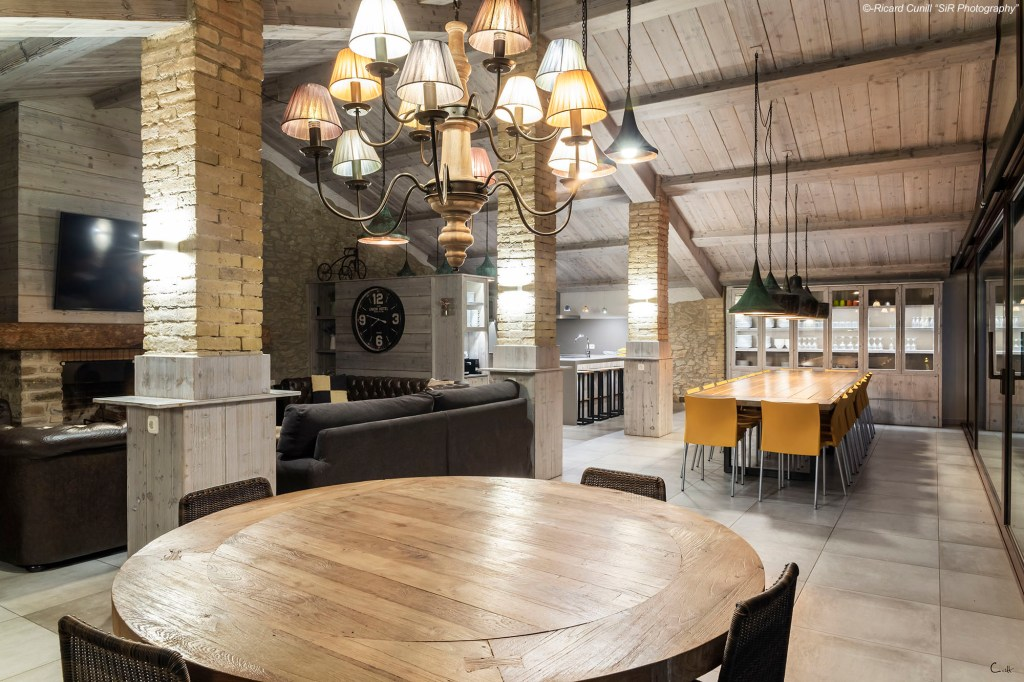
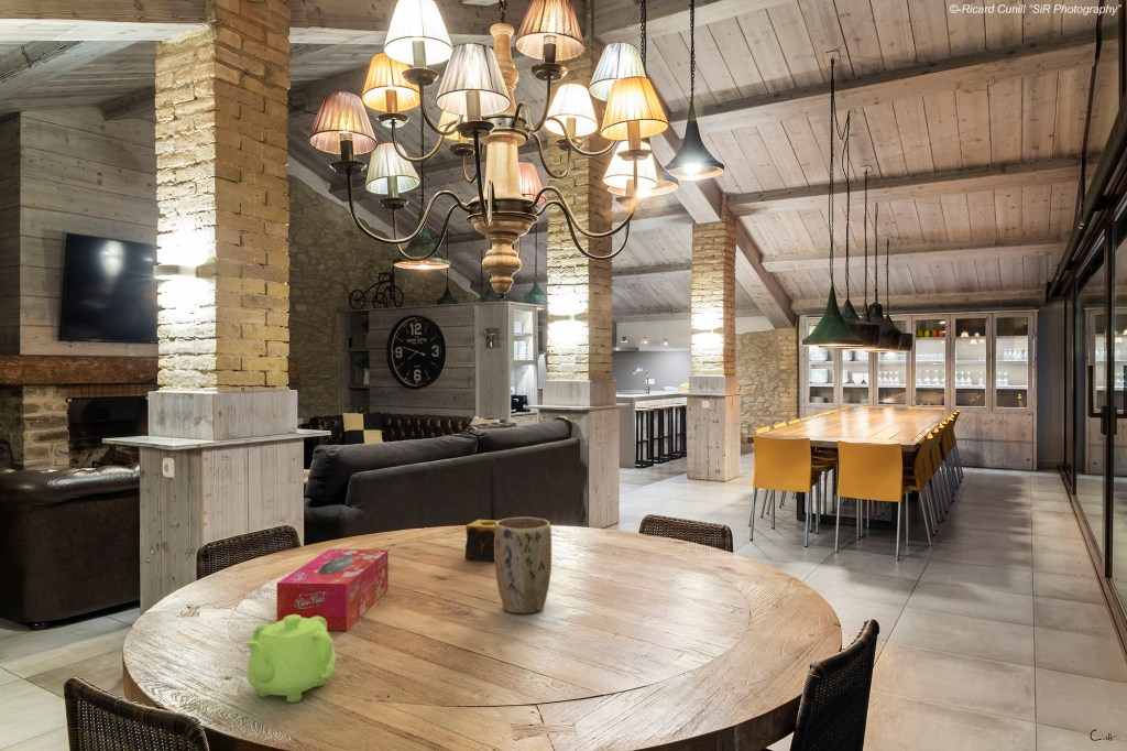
+ candle [464,519,499,562]
+ plant pot [494,516,552,614]
+ teapot [243,614,337,704]
+ tissue box [276,548,390,632]
